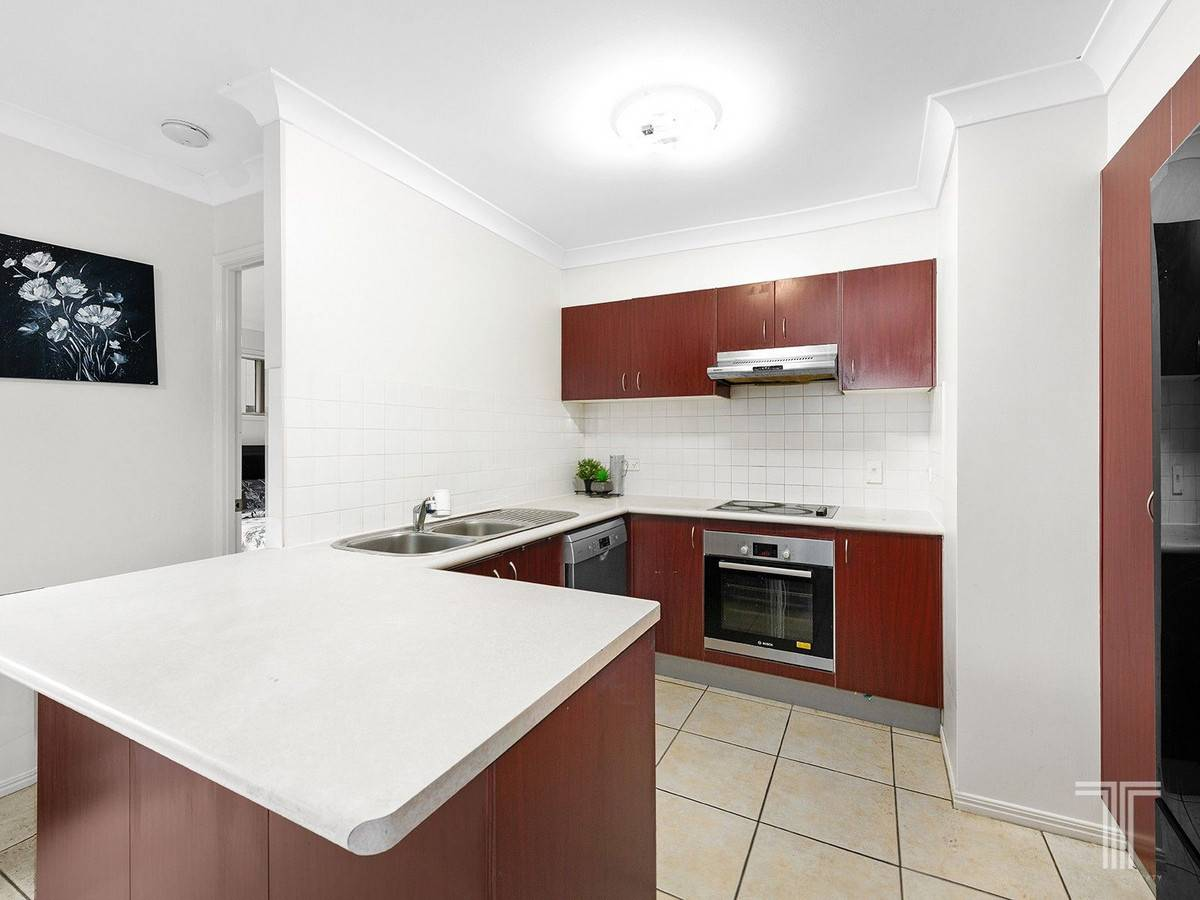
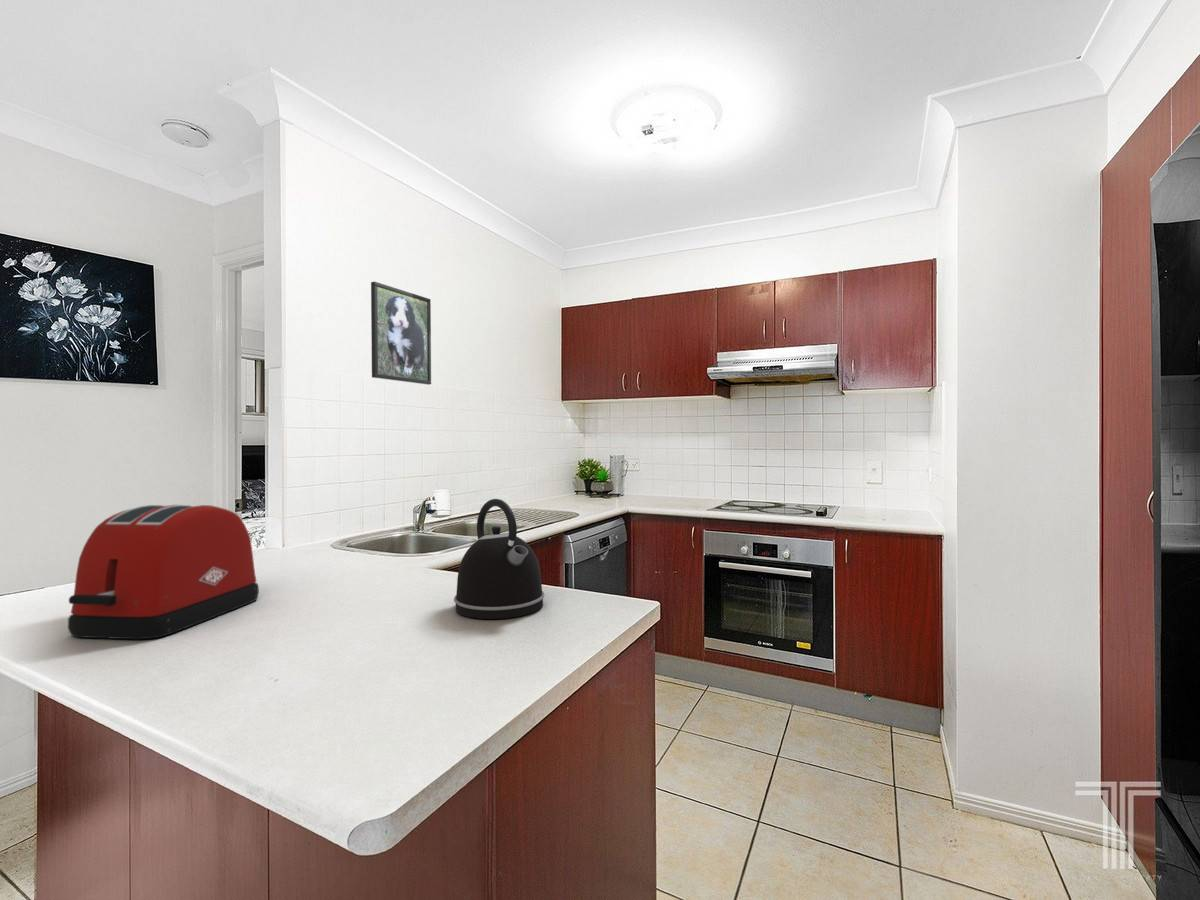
+ kettle [453,498,545,620]
+ toaster [67,504,260,640]
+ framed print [370,281,432,386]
